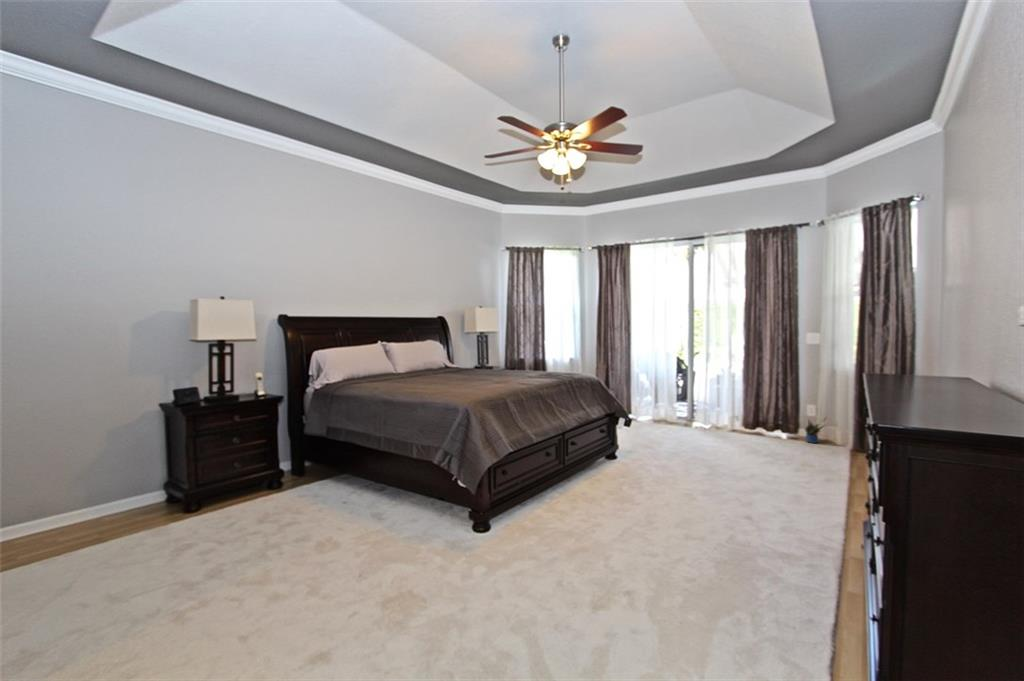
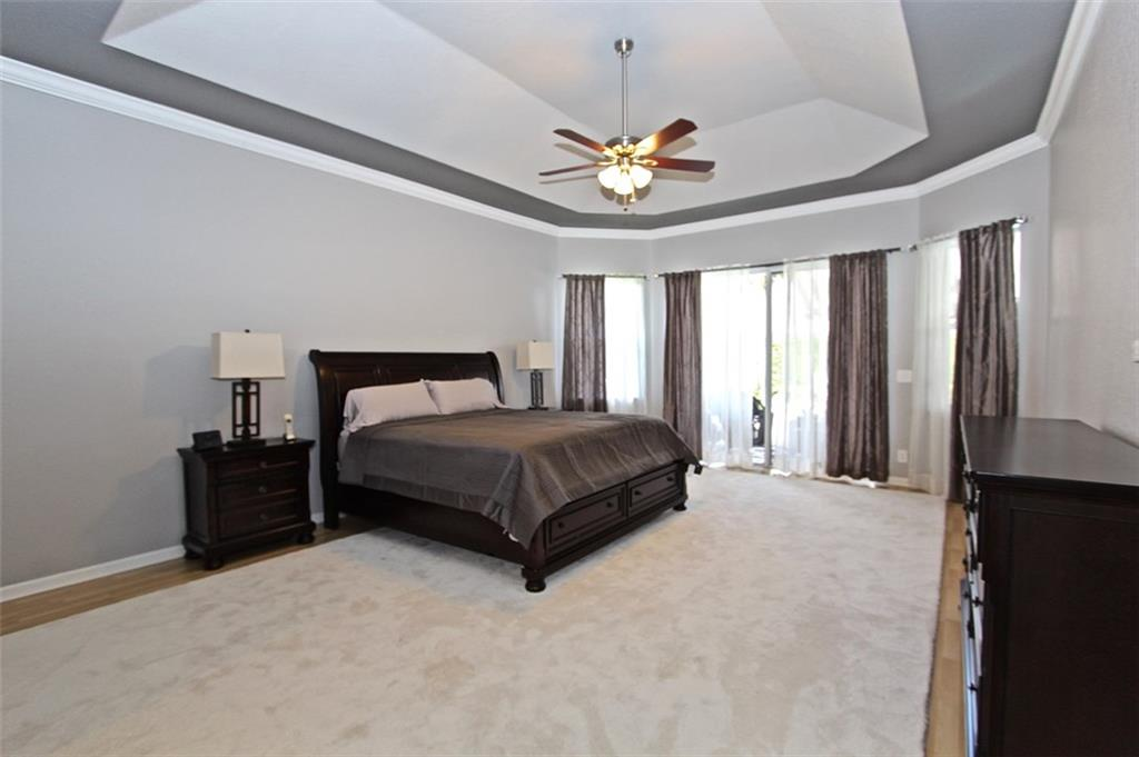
- potted plant [804,415,828,444]
